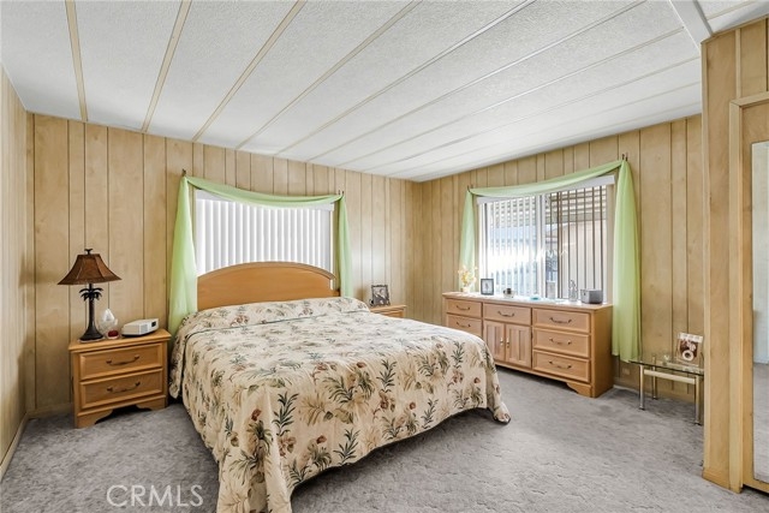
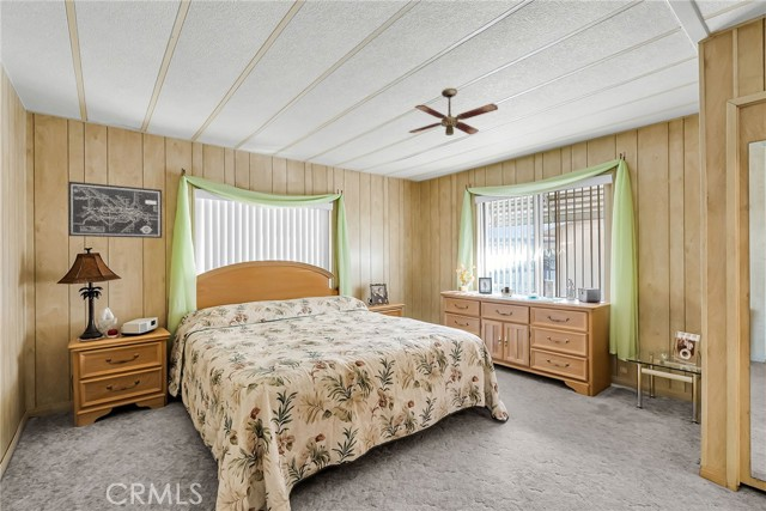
+ ceiling fan [408,87,499,136]
+ wall art [67,181,163,239]
